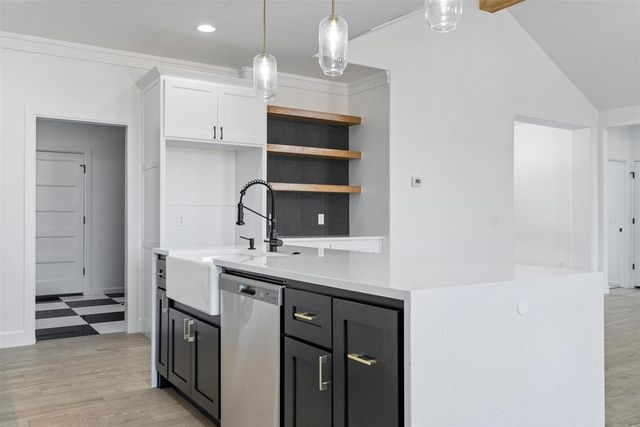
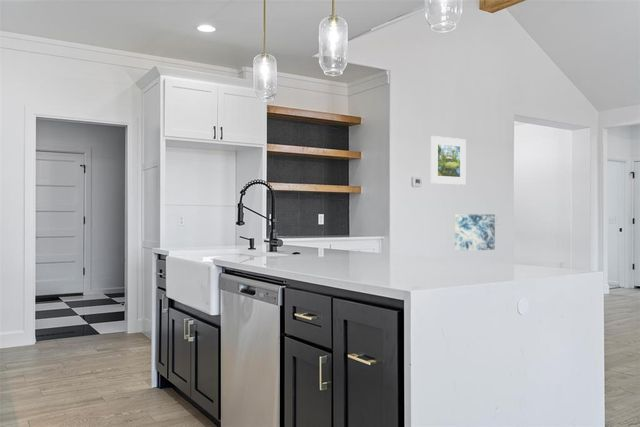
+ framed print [430,135,467,186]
+ wall art [454,213,496,252]
